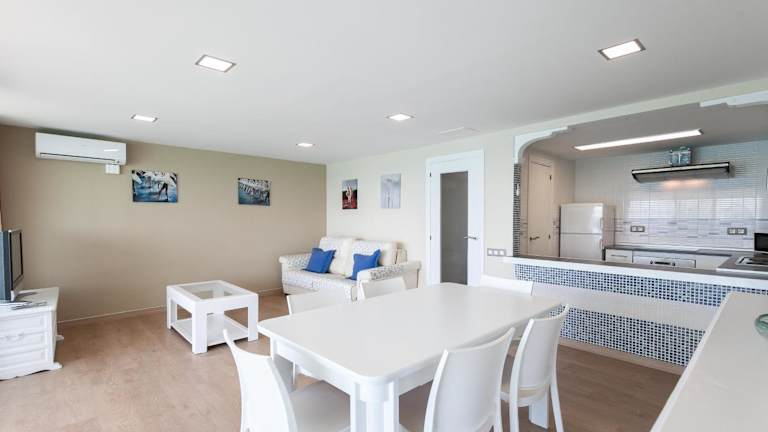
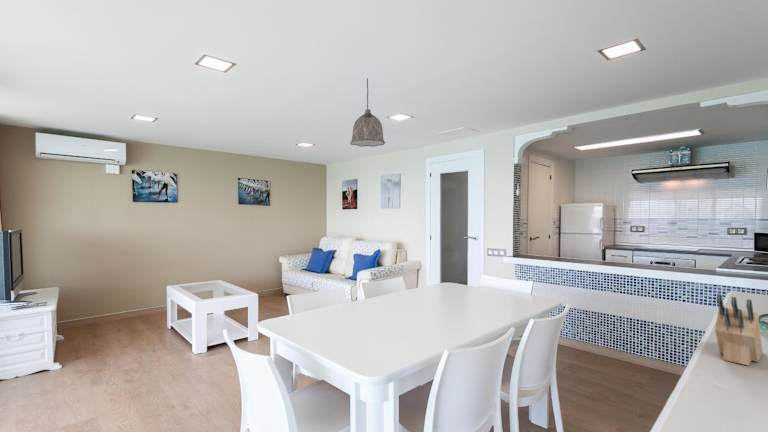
+ pendant lamp [350,77,386,148]
+ knife block [714,293,764,367]
